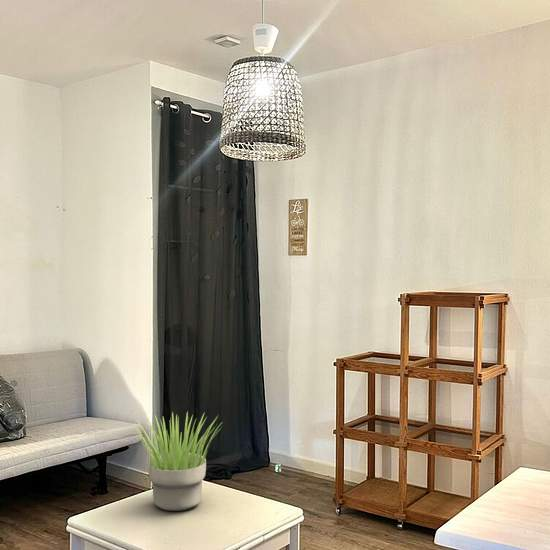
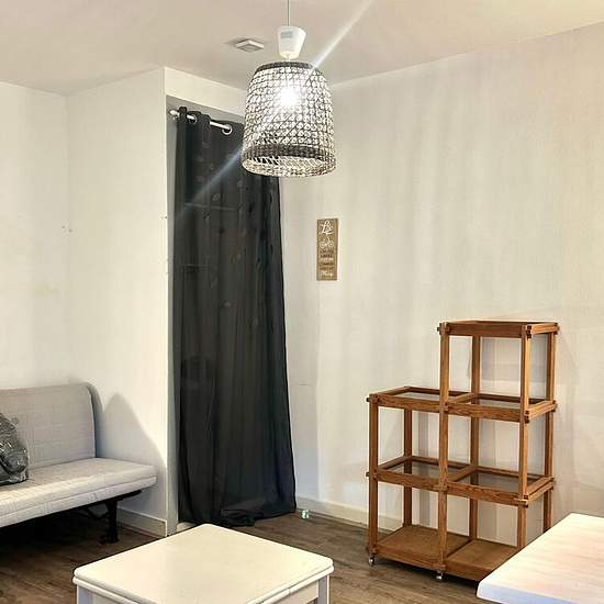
- potted plant [130,410,222,512]
